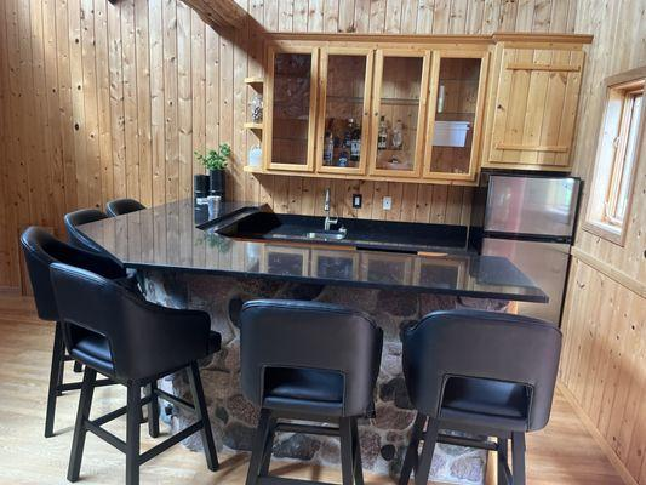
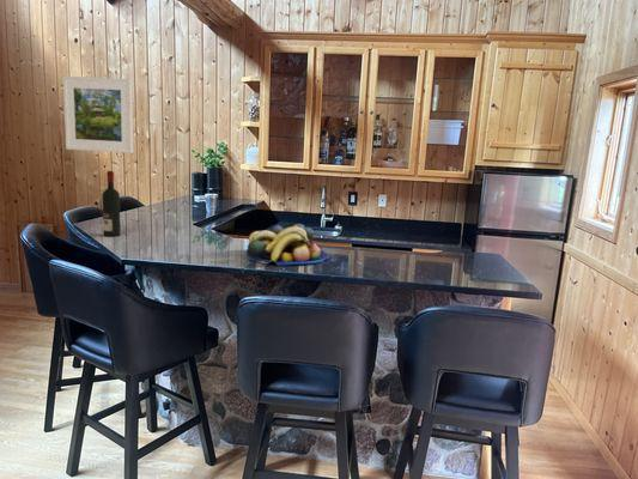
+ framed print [62,75,134,154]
+ alcohol [101,170,122,237]
+ fruit bowl [244,223,330,266]
